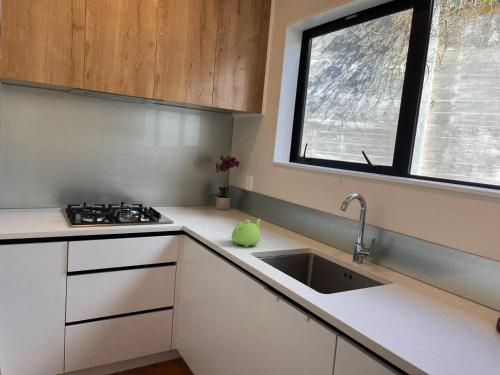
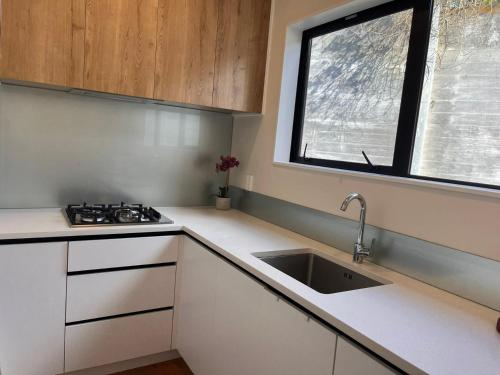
- teapot [231,218,262,248]
